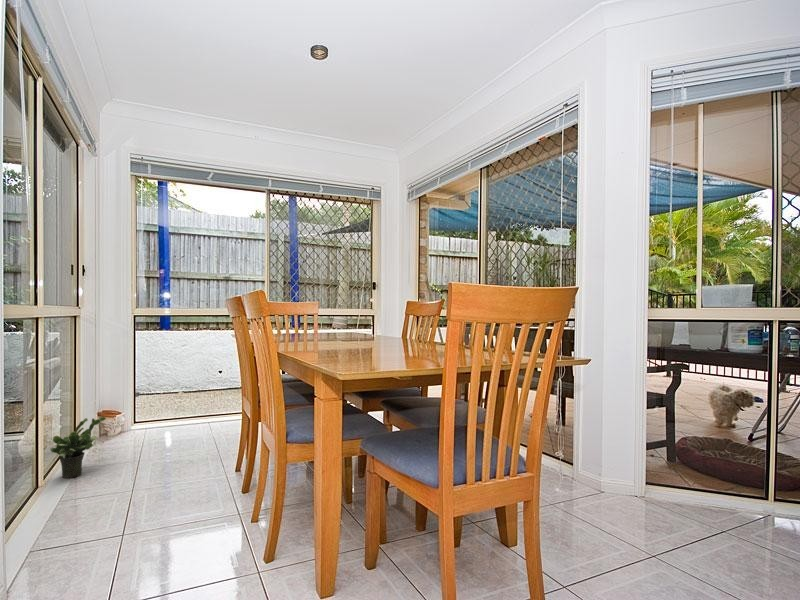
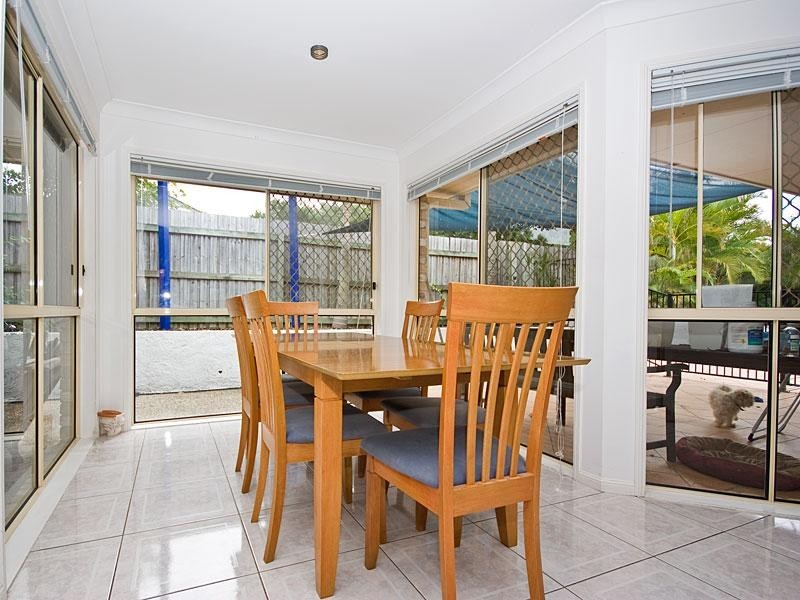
- potted plant [50,416,107,479]
